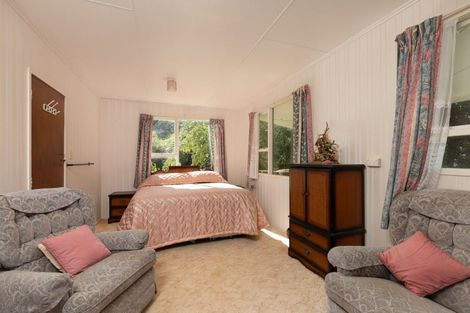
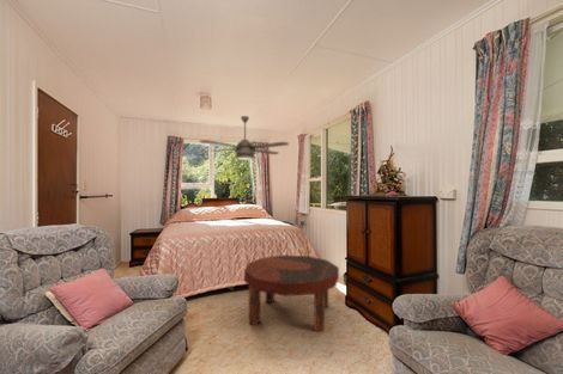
+ coffee table [243,255,340,335]
+ ceiling fan [199,115,290,161]
